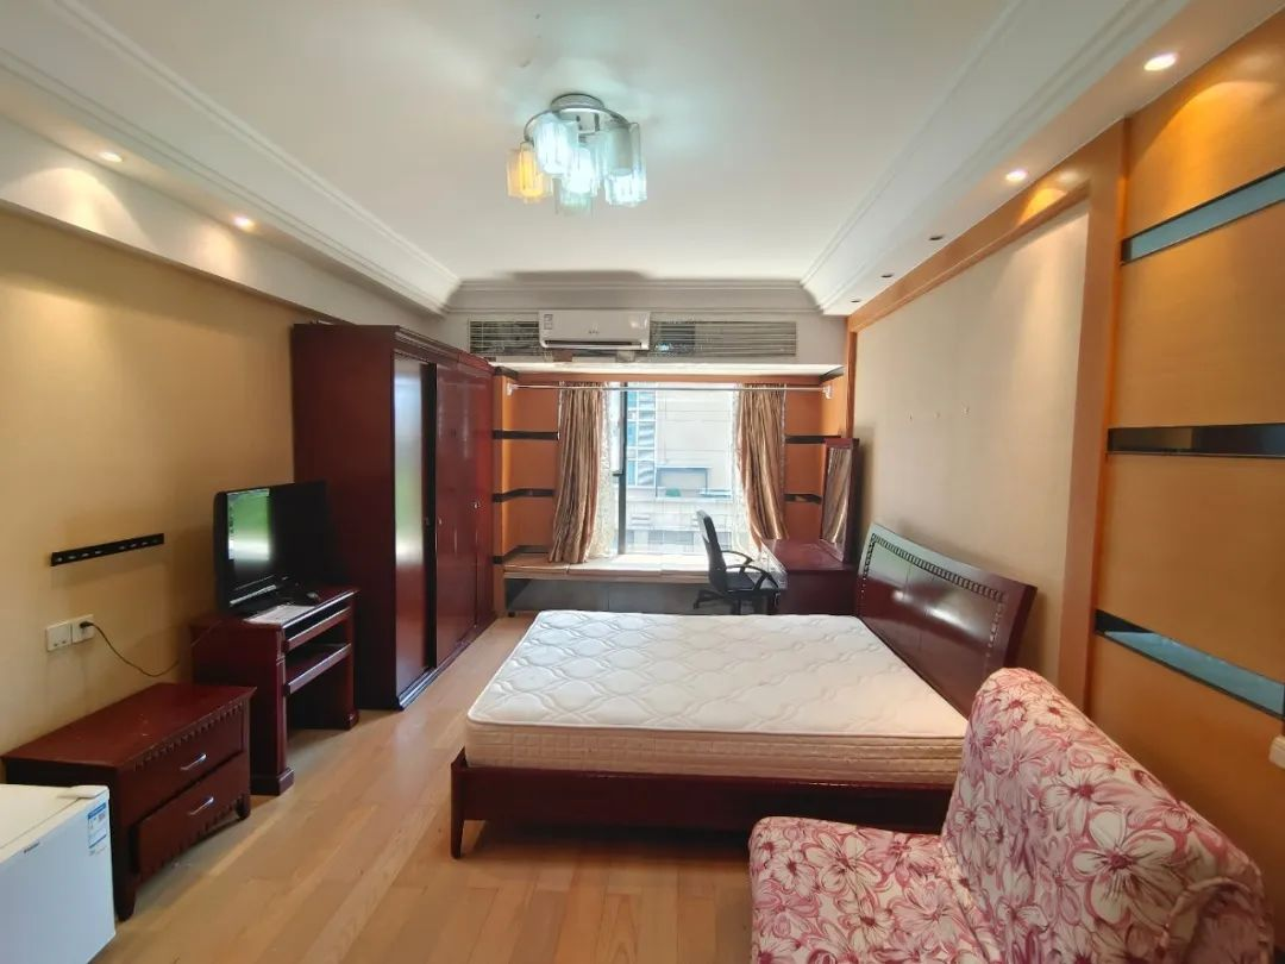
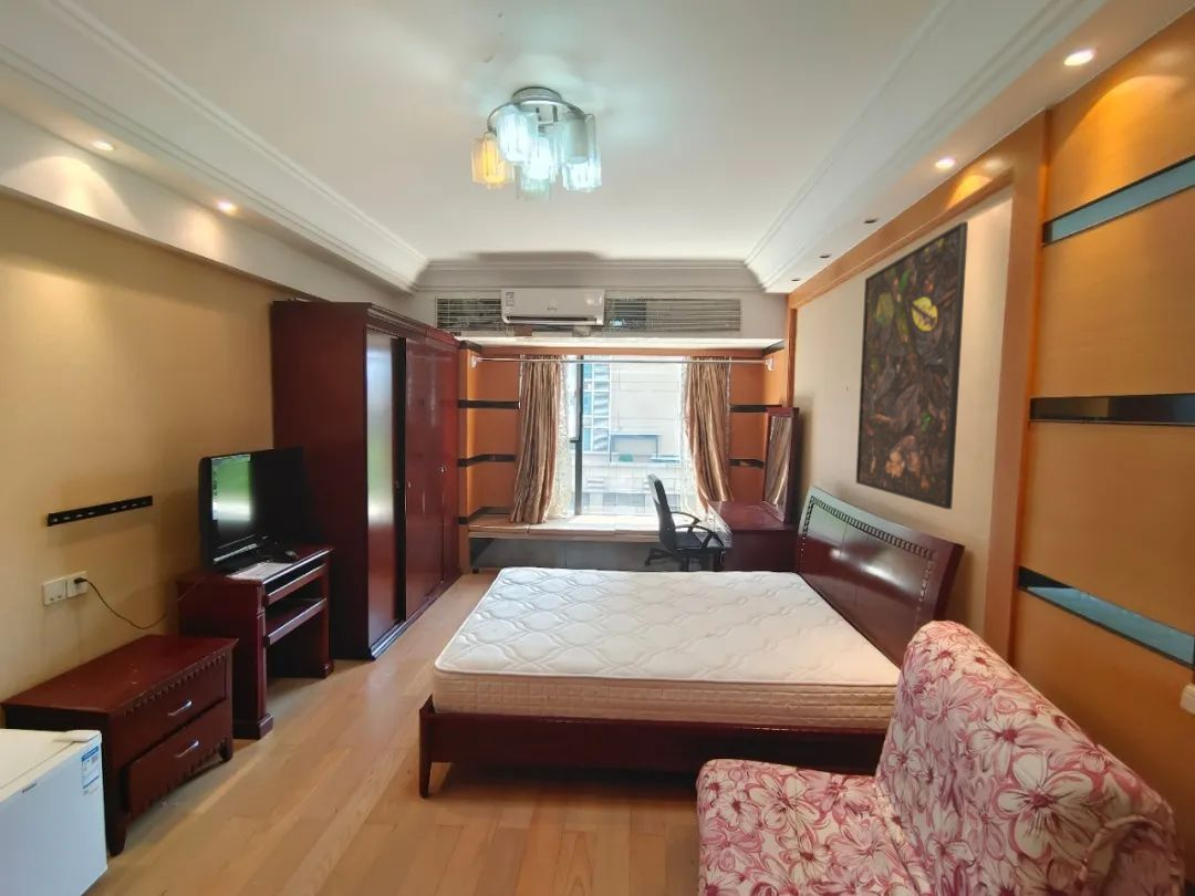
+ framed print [855,220,969,510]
